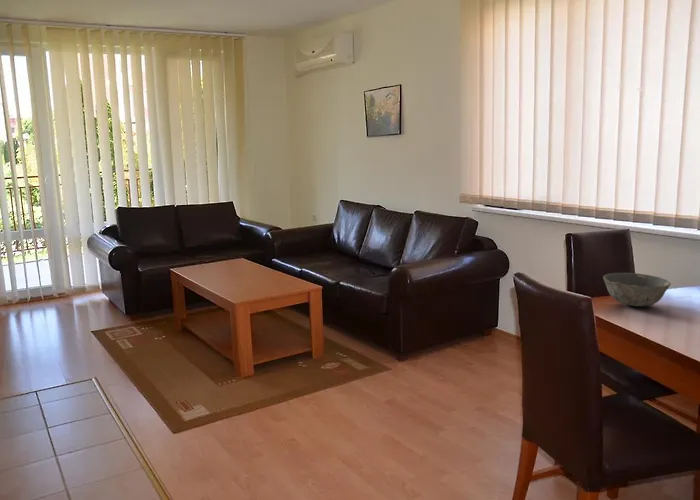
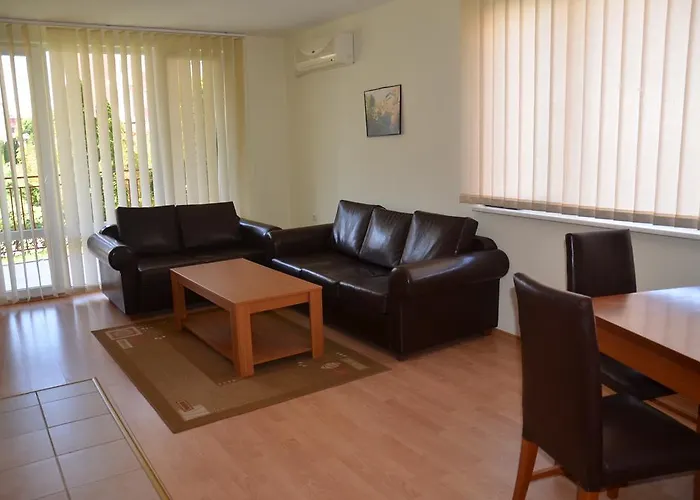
- bowl [602,272,672,307]
